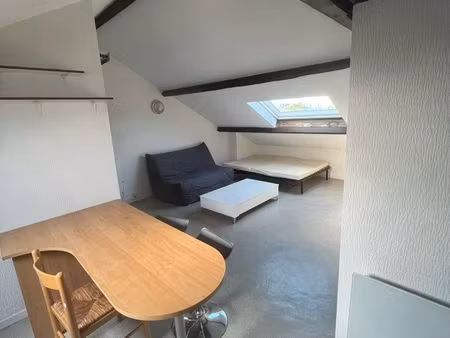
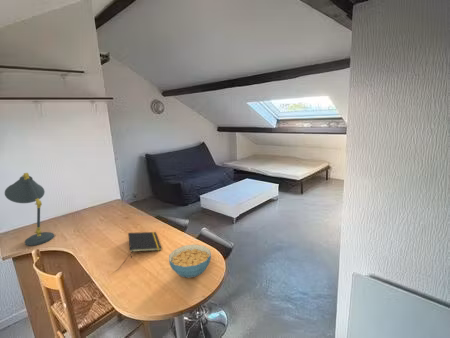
+ cereal bowl [168,244,212,279]
+ desk lamp [4,172,55,246]
+ notepad [127,231,162,259]
